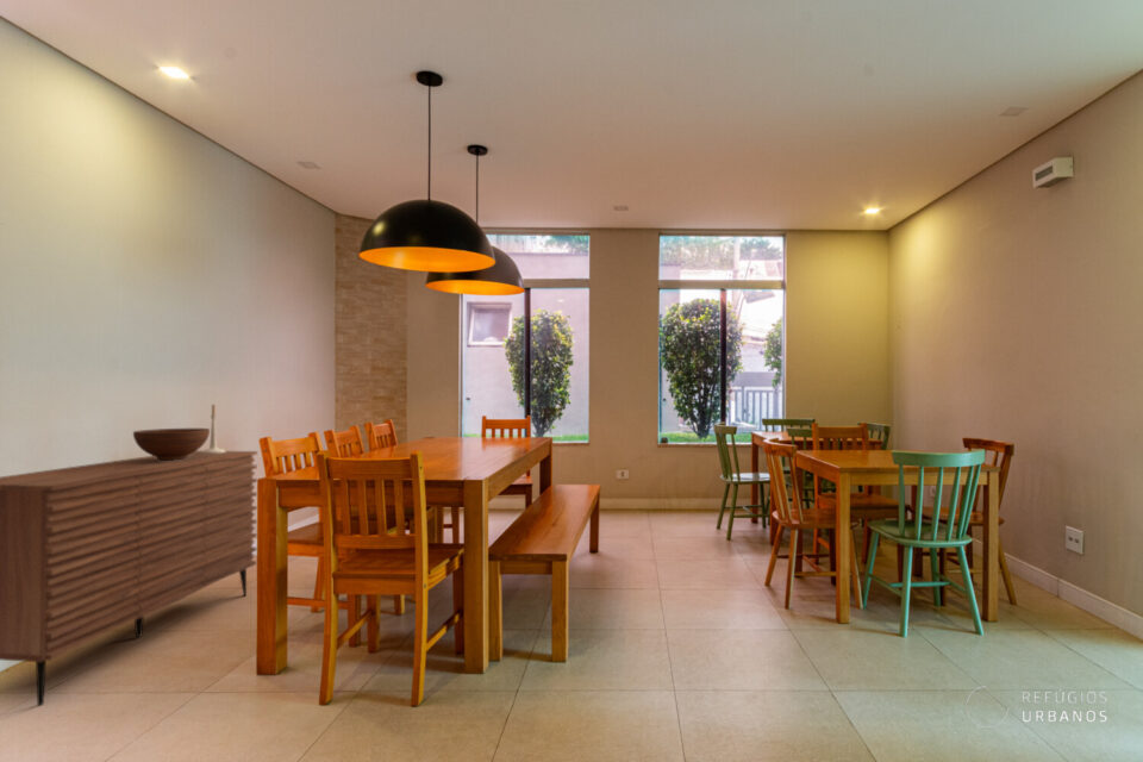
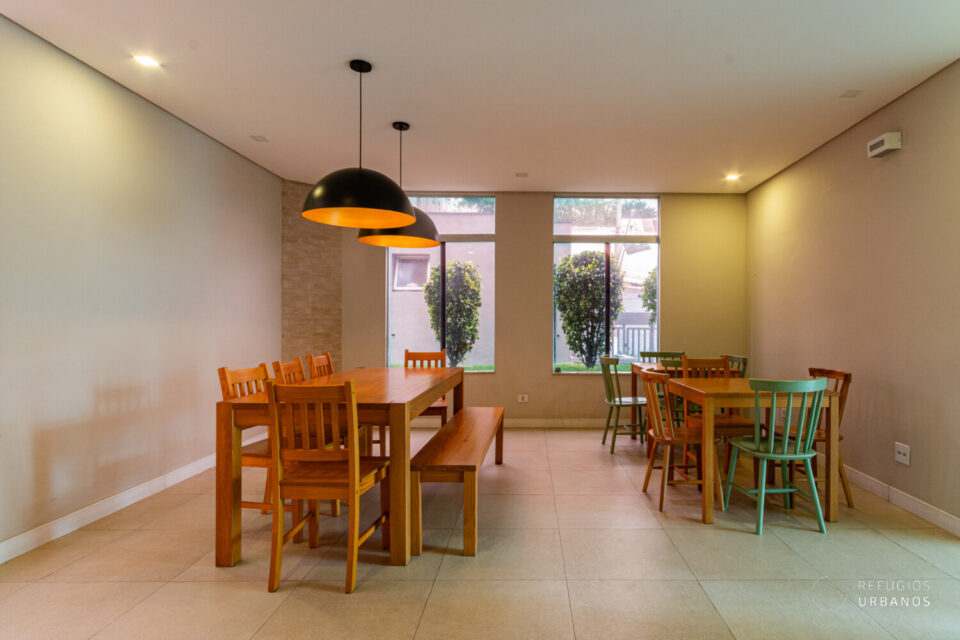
- fruit bowl [132,427,211,461]
- sideboard [0,450,258,706]
- candlestick [201,402,226,454]
